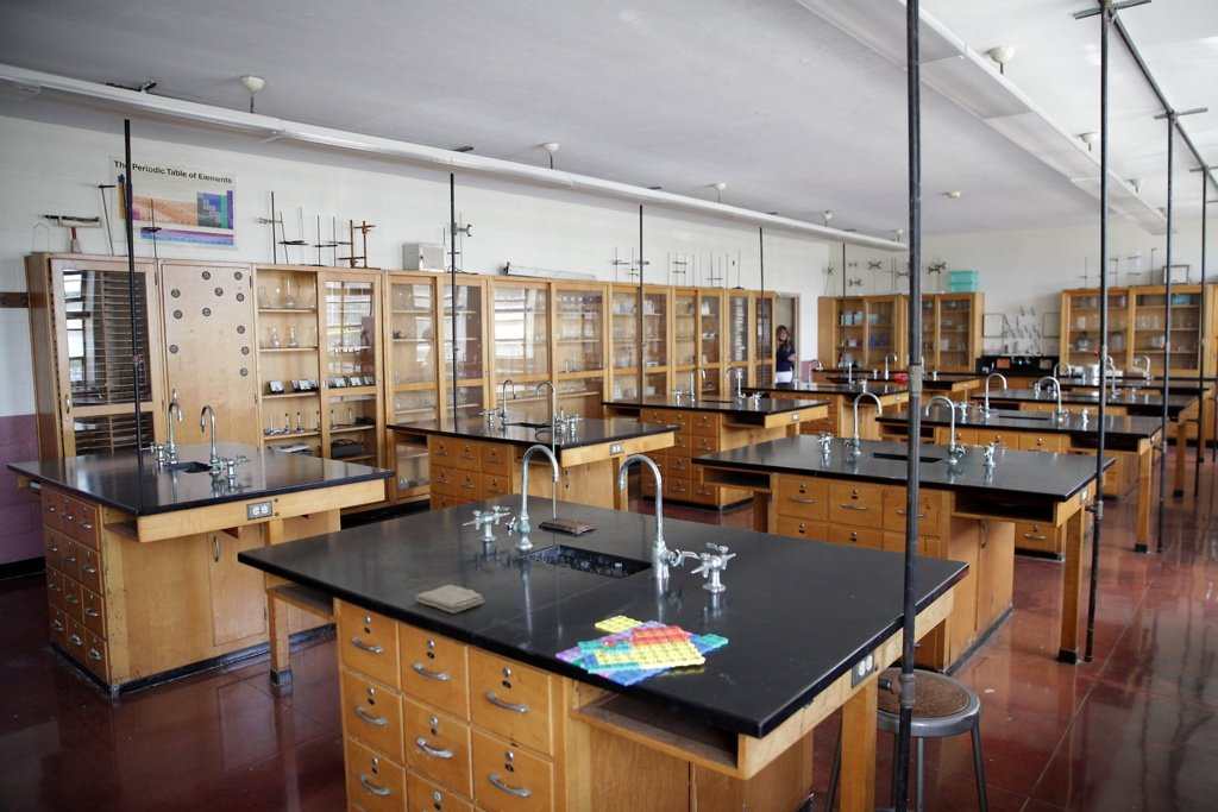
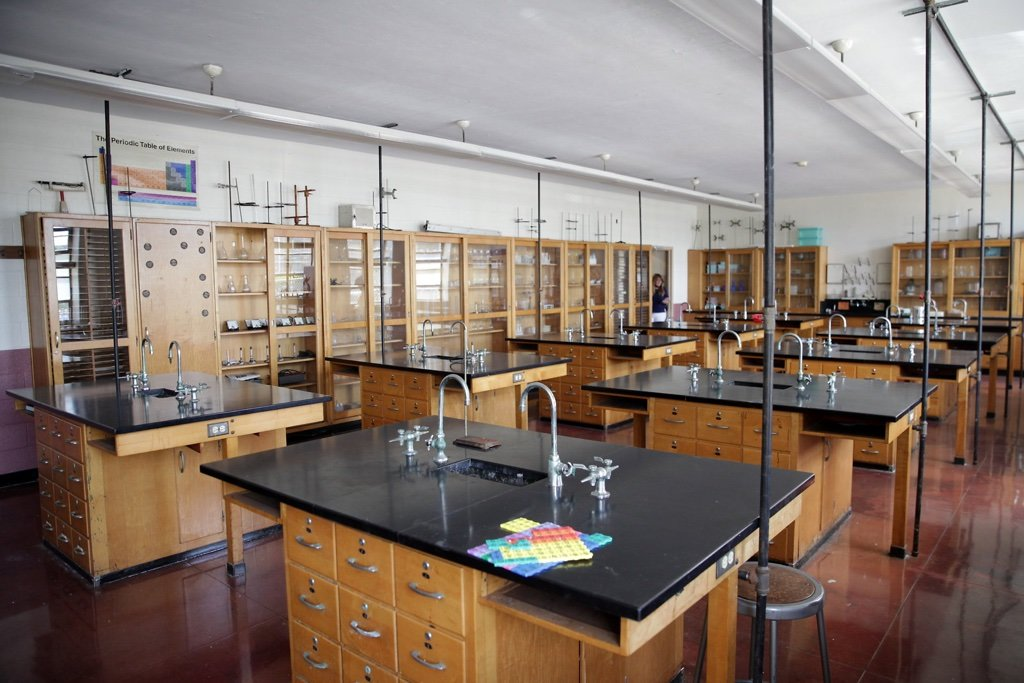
- washcloth [414,584,485,615]
